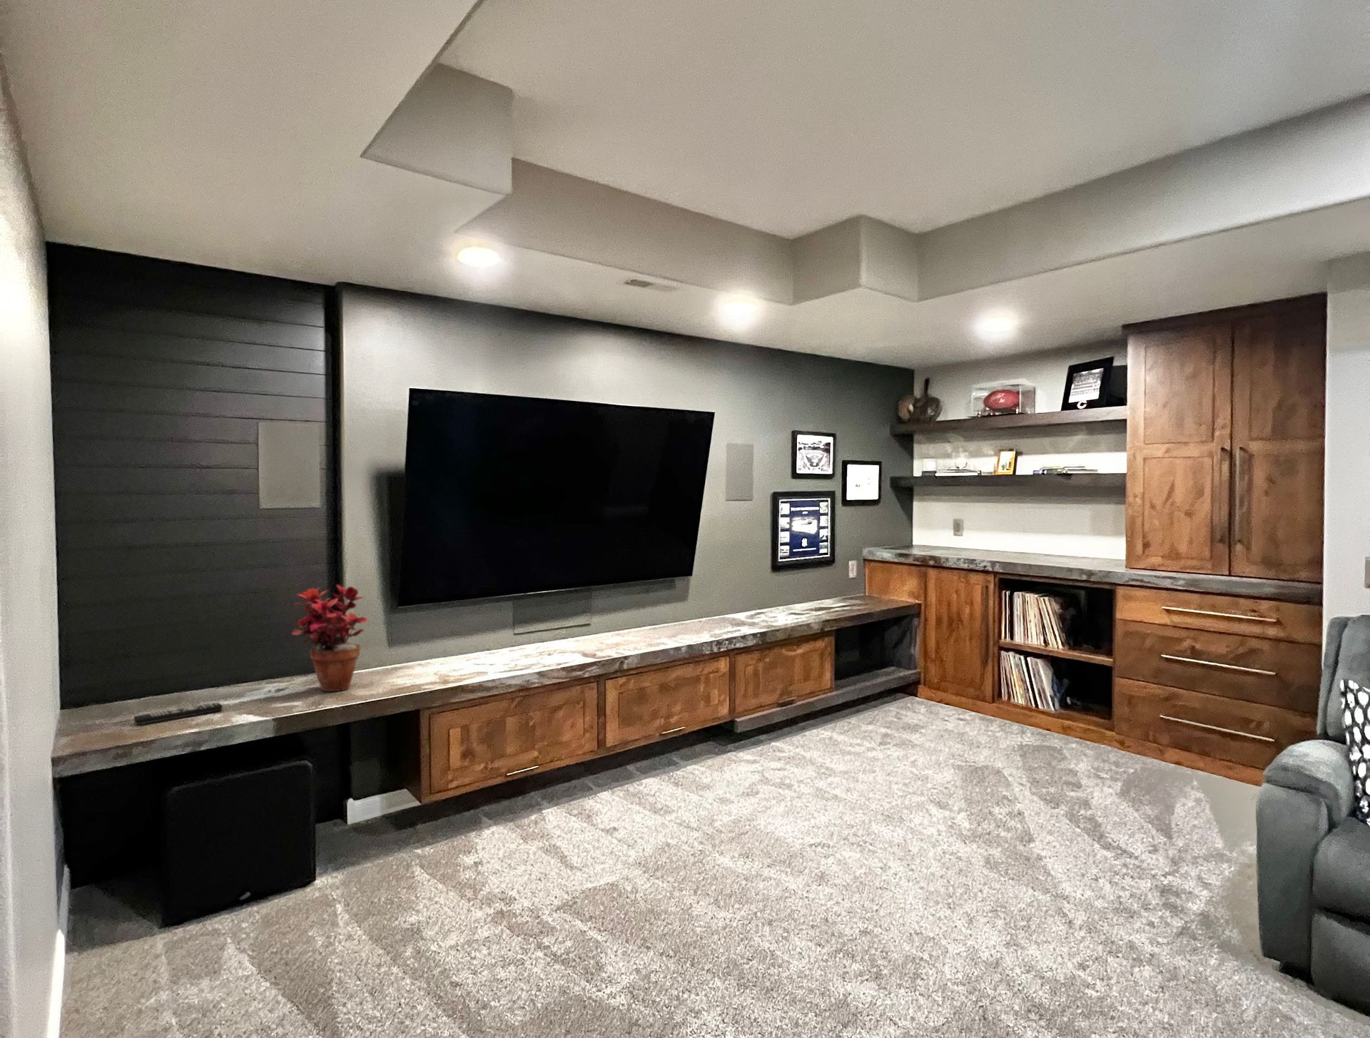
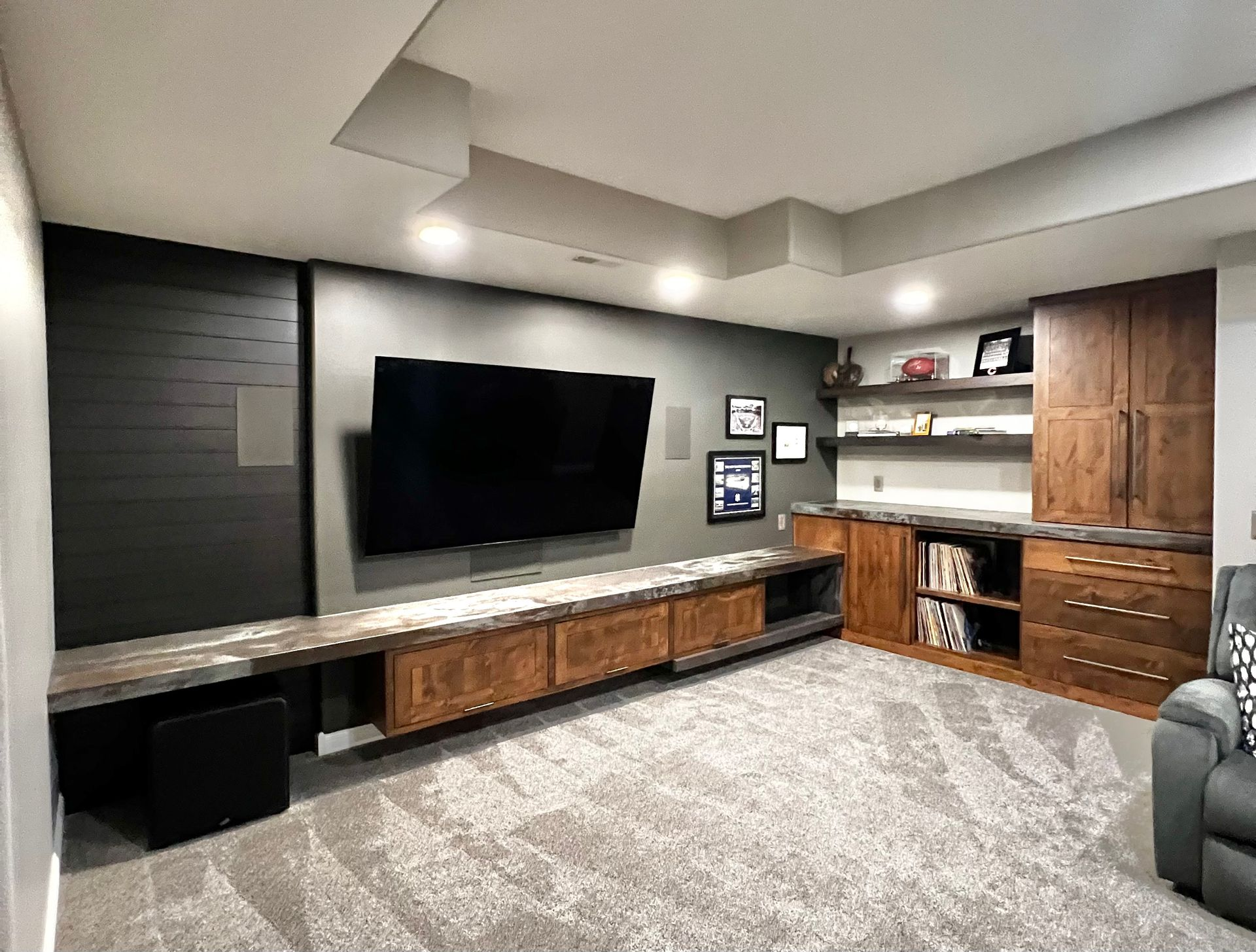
- potted plant [291,584,368,692]
- remote control [133,702,224,725]
